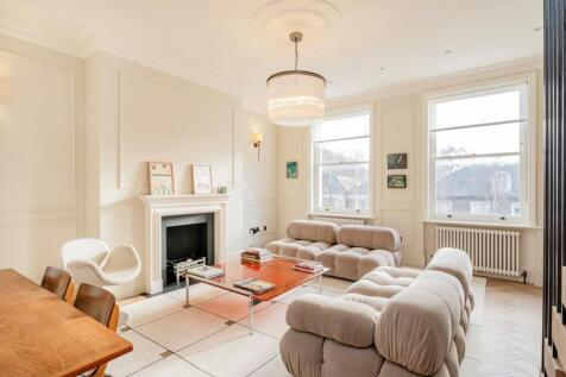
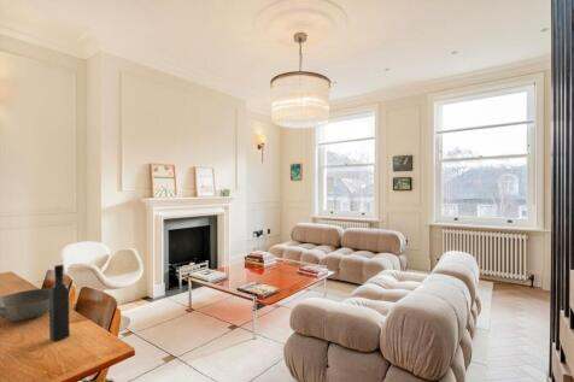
+ wine bottle [48,264,71,342]
+ bowl [0,288,51,322]
